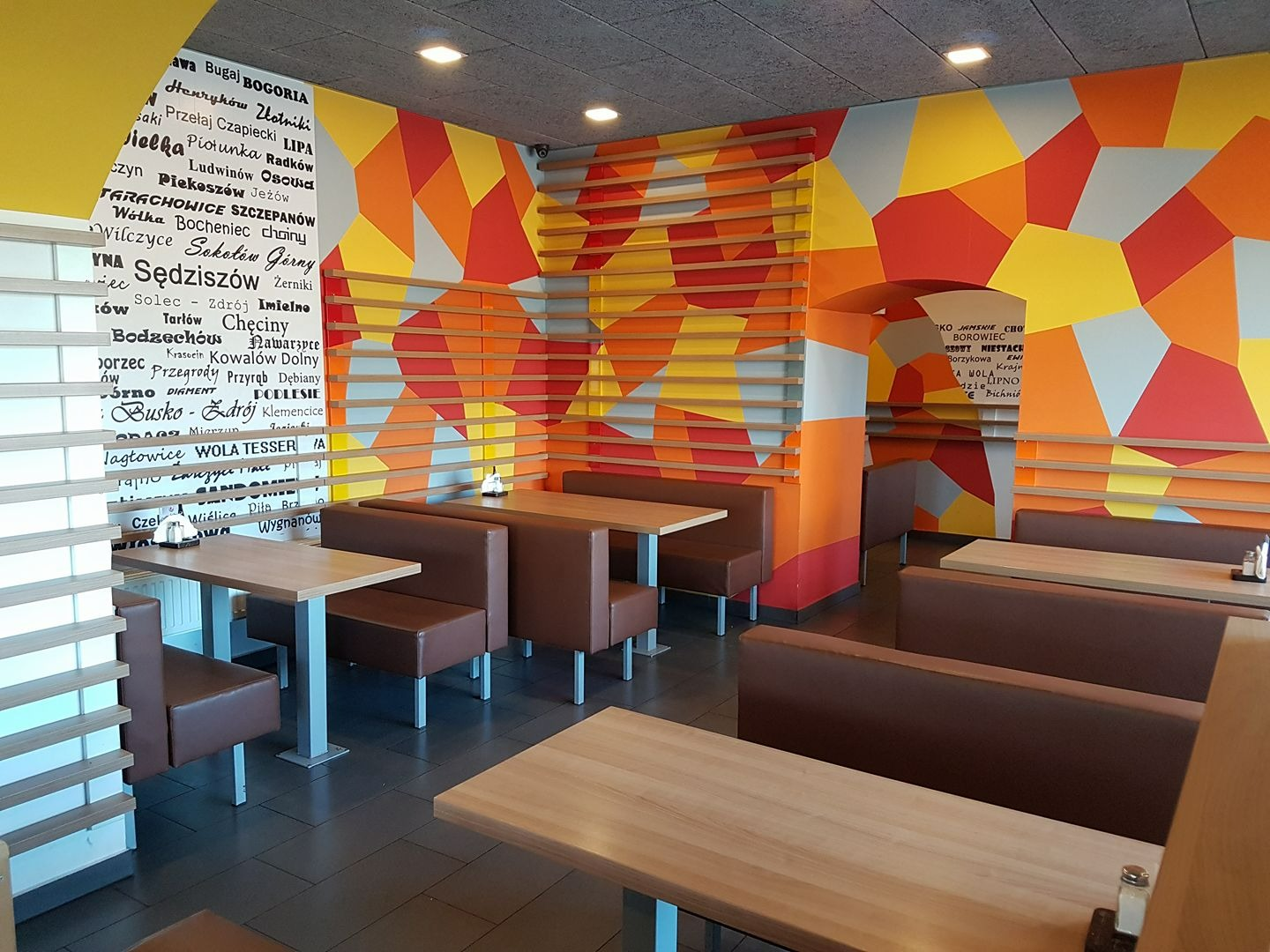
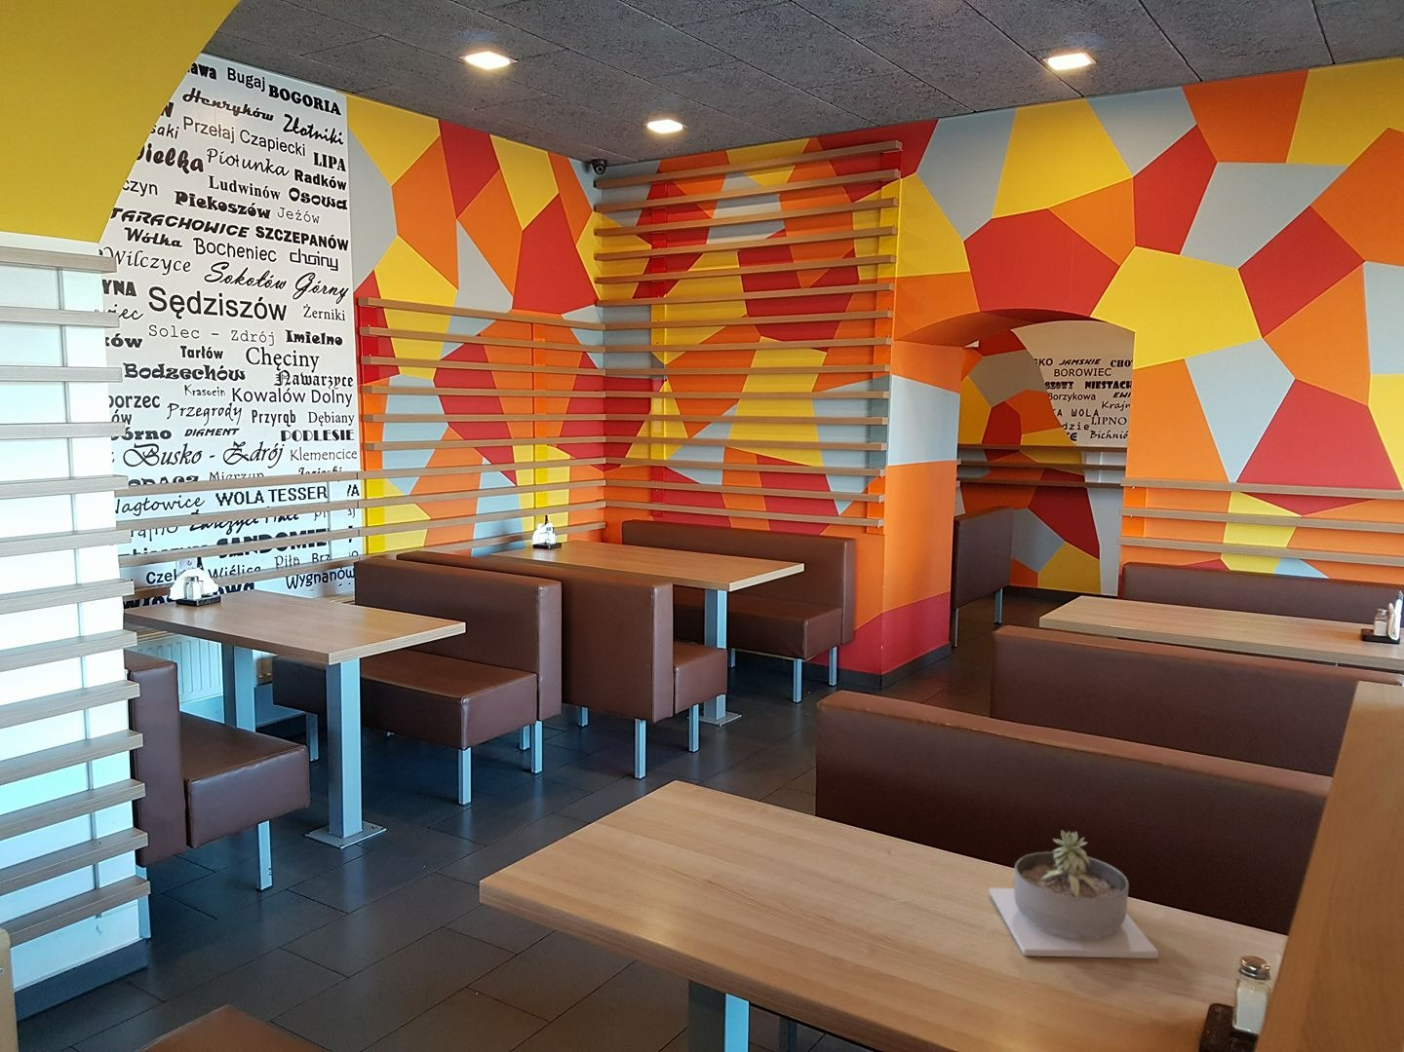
+ succulent planter [987,829,1160,959]
